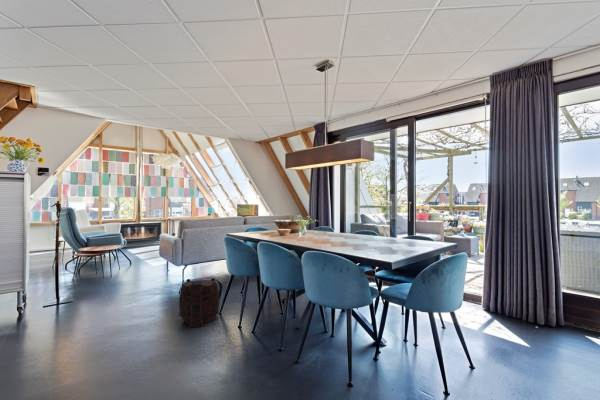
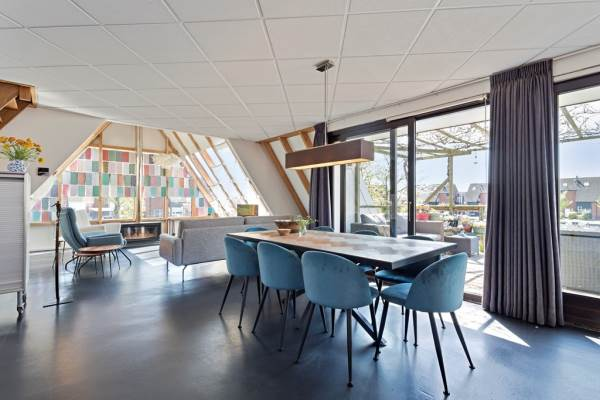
- backpack [178,277,223,328]
